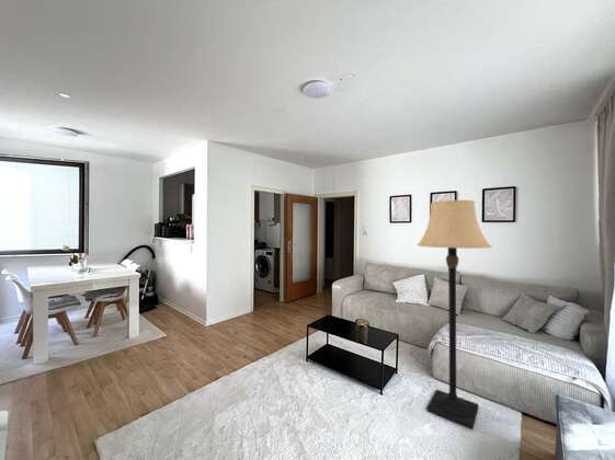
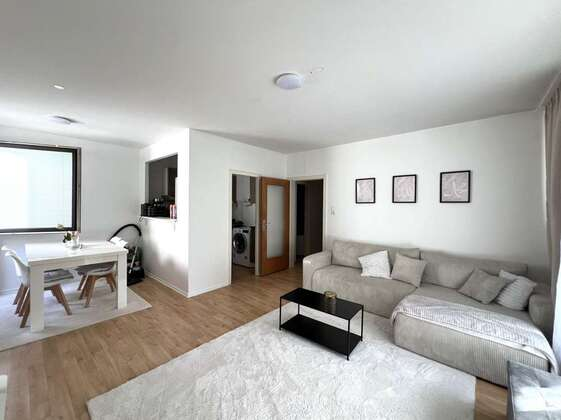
- lamp [415,199,493,430]
